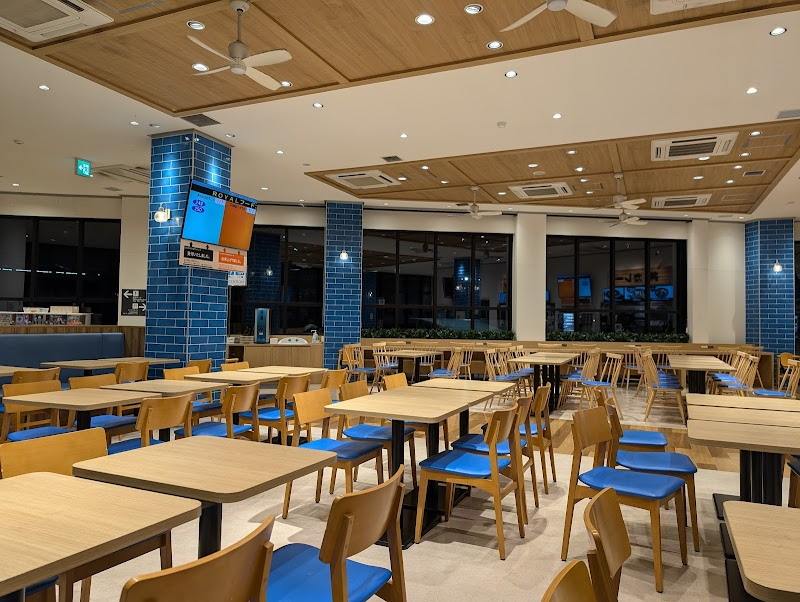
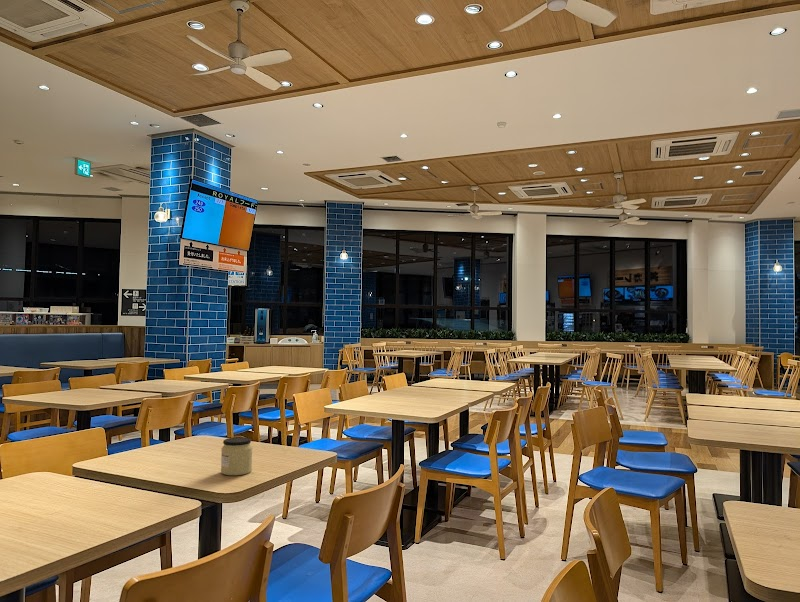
+ jar [220,436,253,476]
